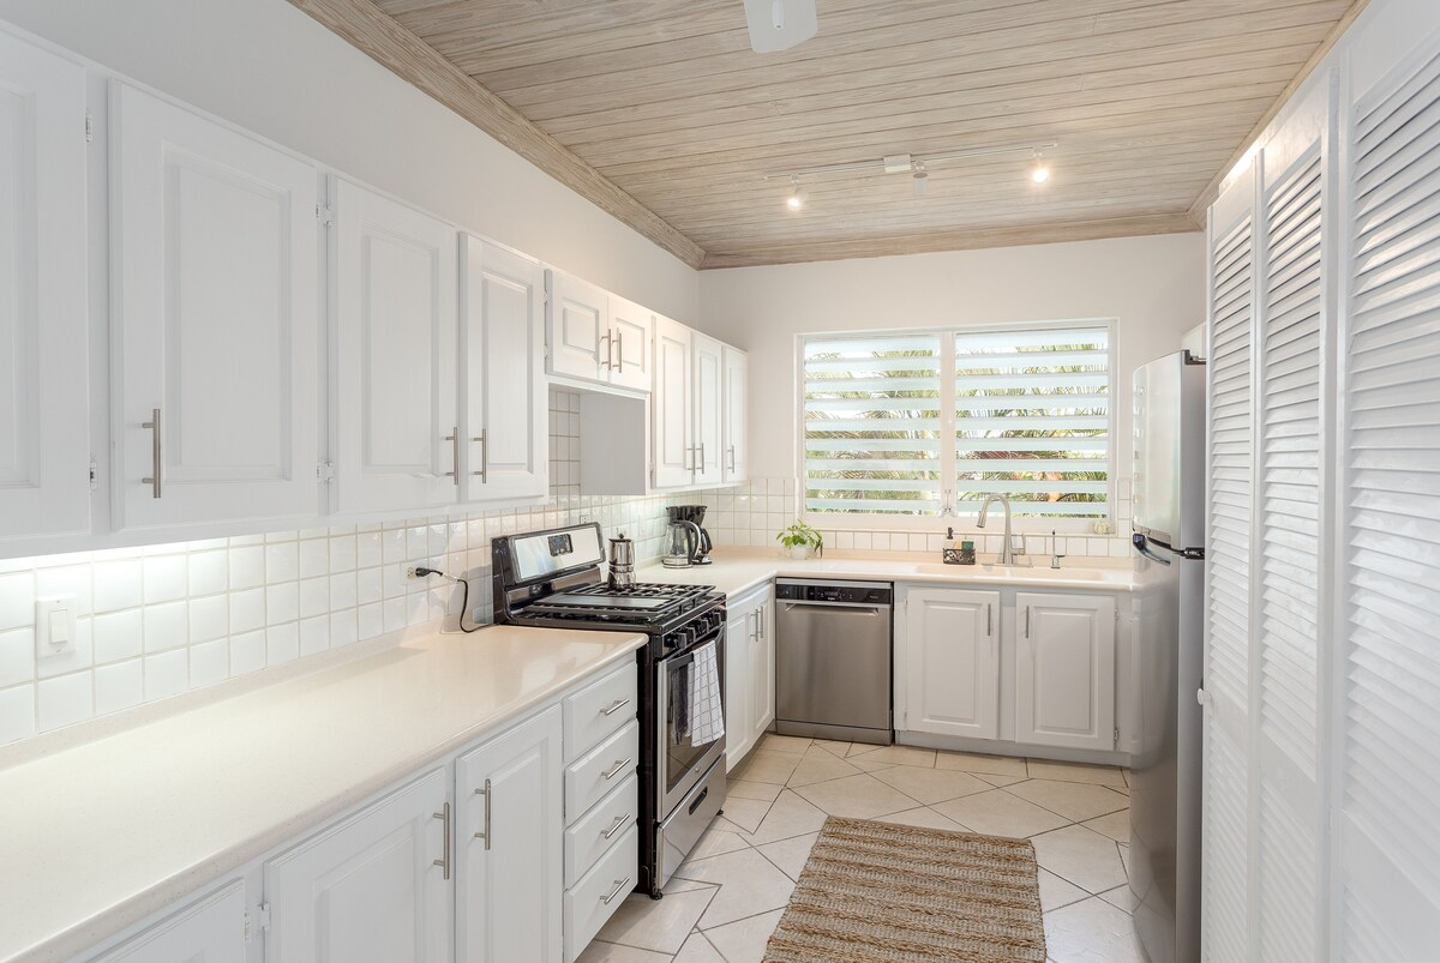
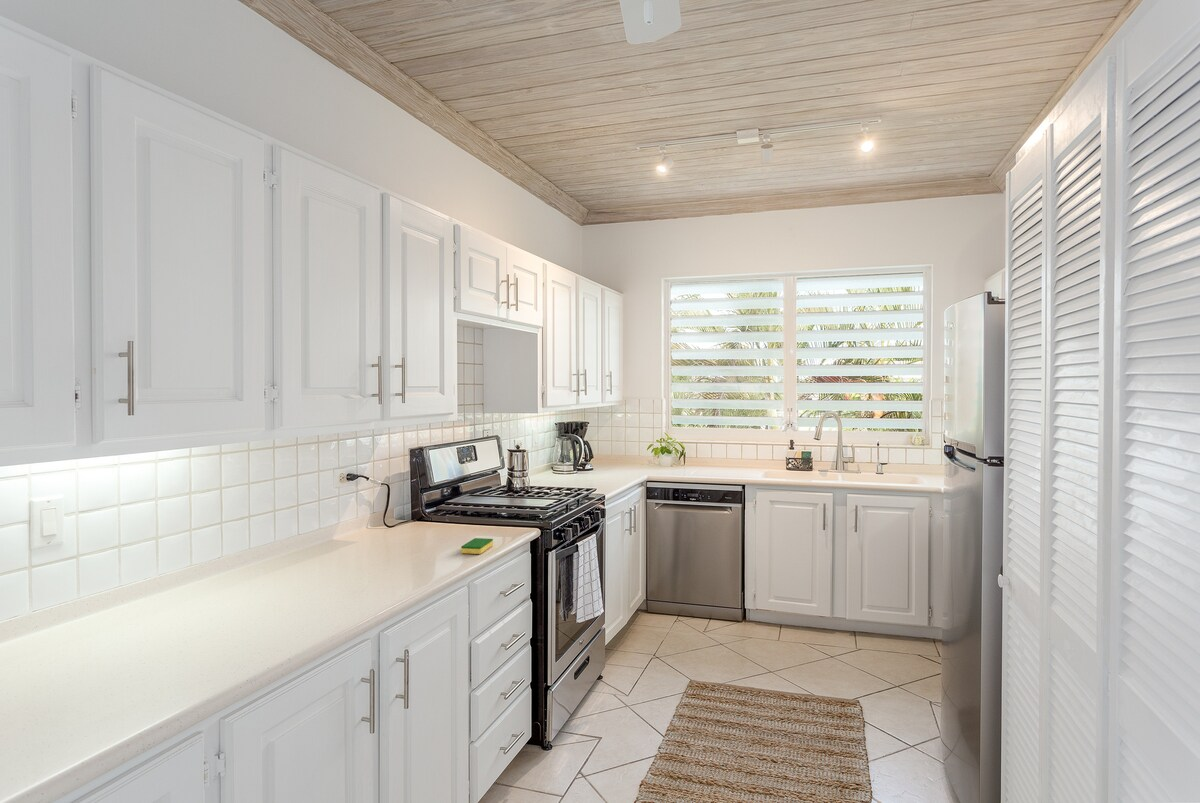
+ dish sponge [460,537,494,555]
